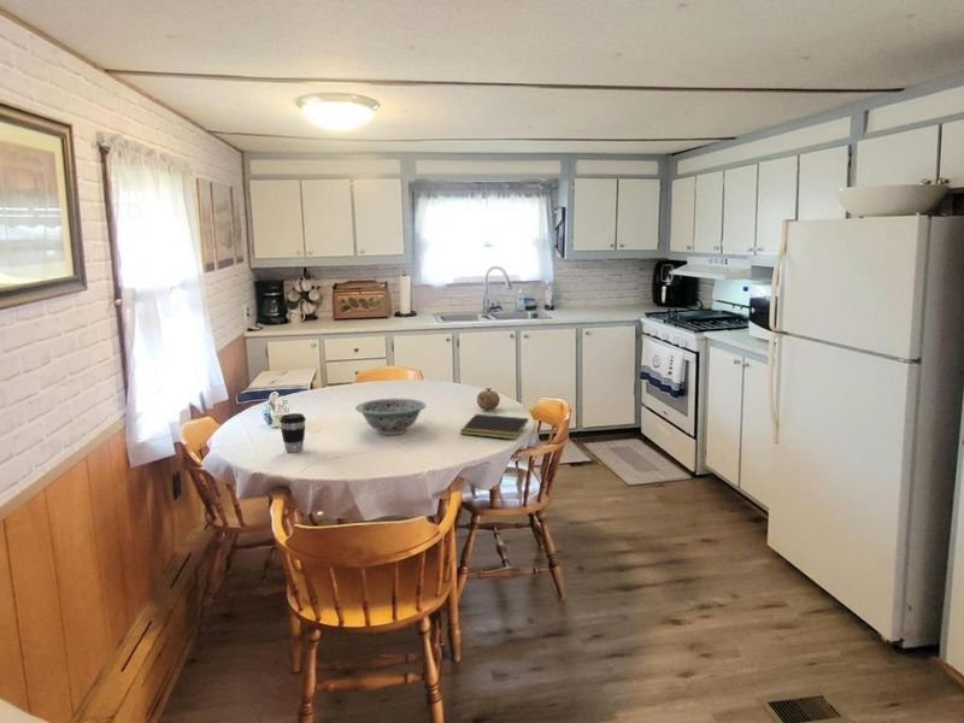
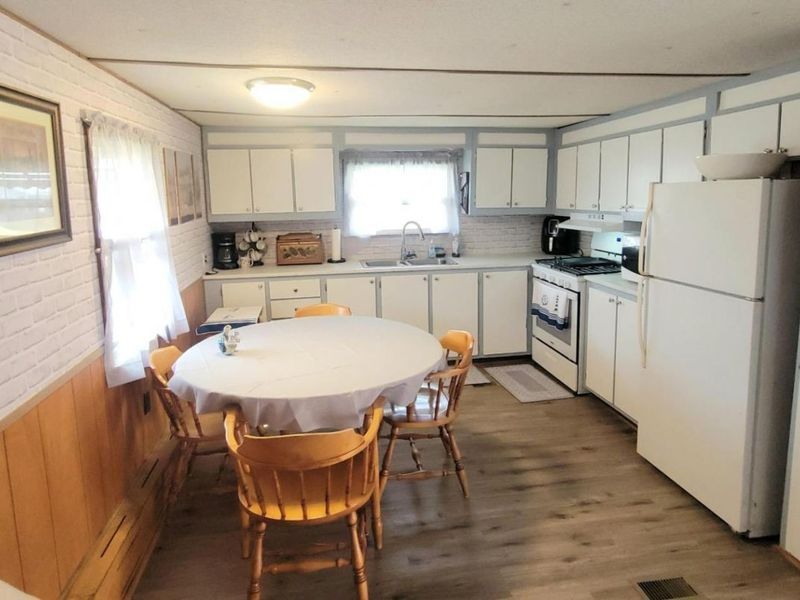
- fruit [476,387,501,411]
- notepad [459,413,530,440]
- decorative bowl [354,398,428,436]
- coffee cup [278,412,307,453]
